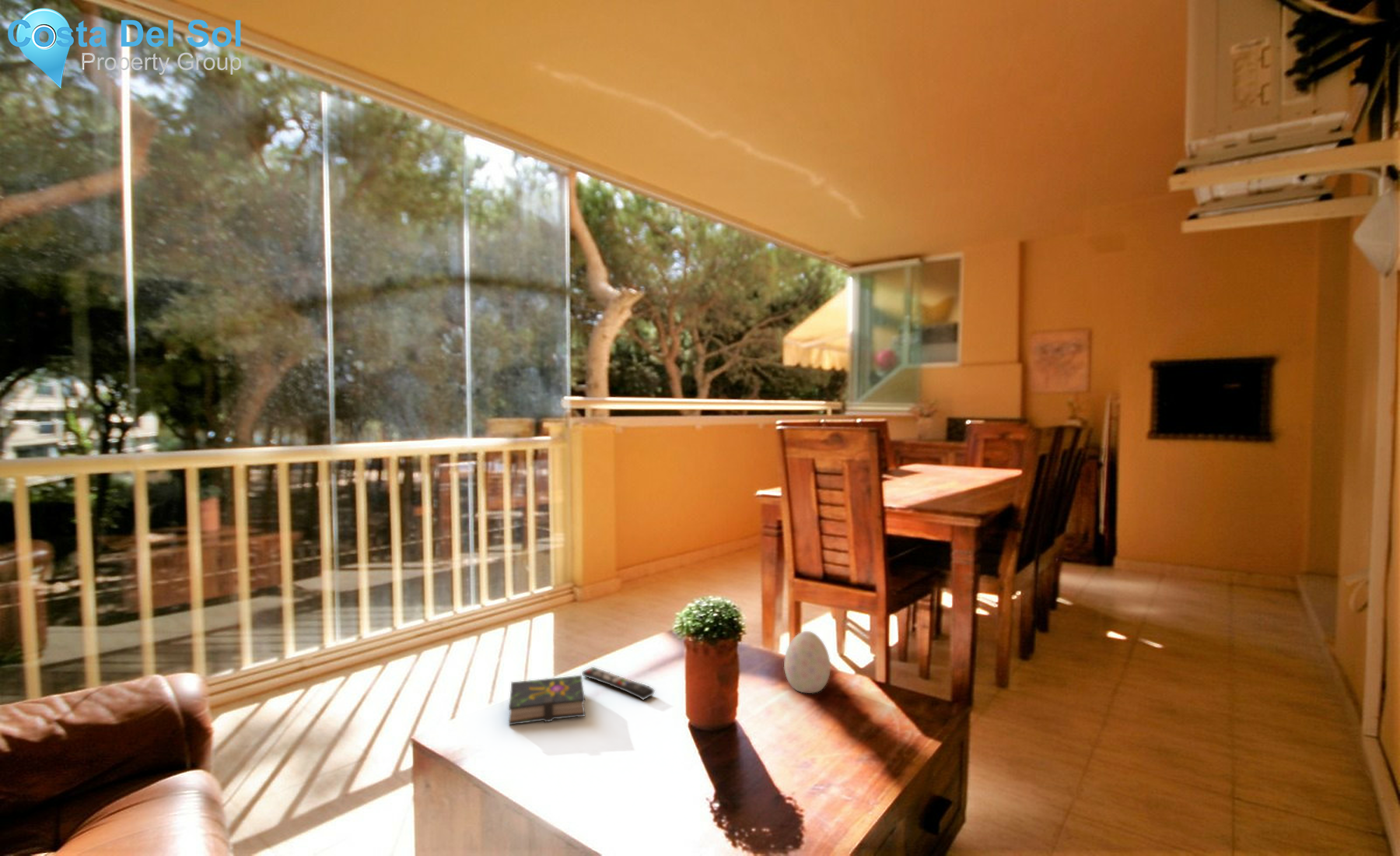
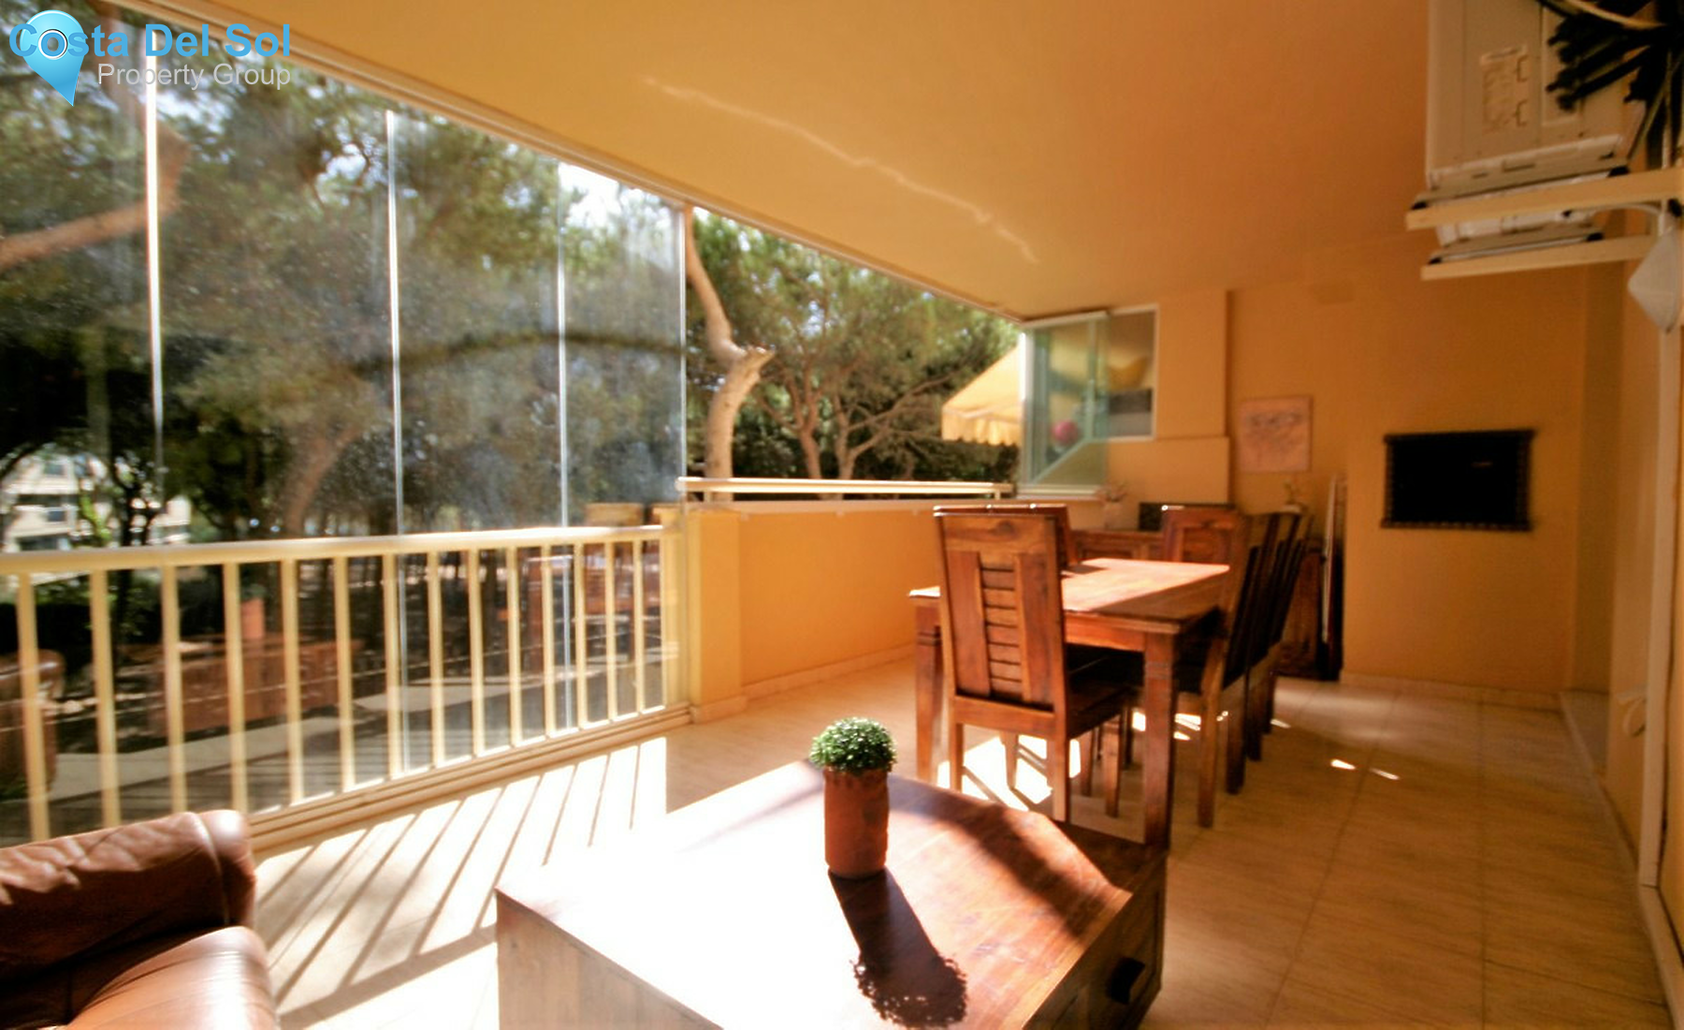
- book [508,675,586,726]
- decorative egg [783,630,831,694]
- remote control [581,666,656,701]
